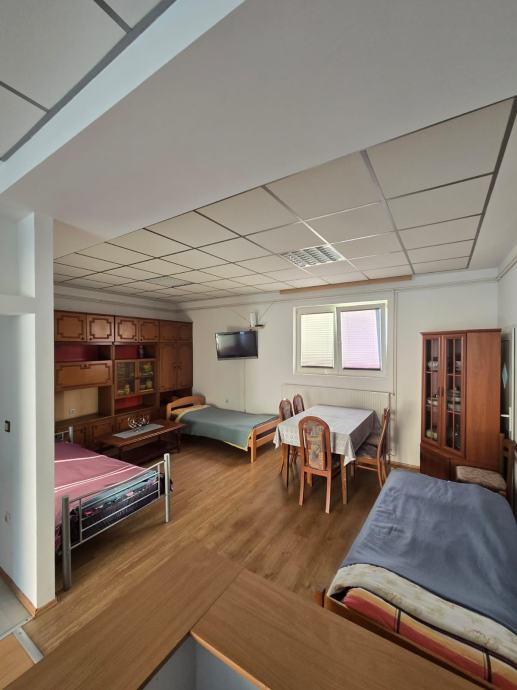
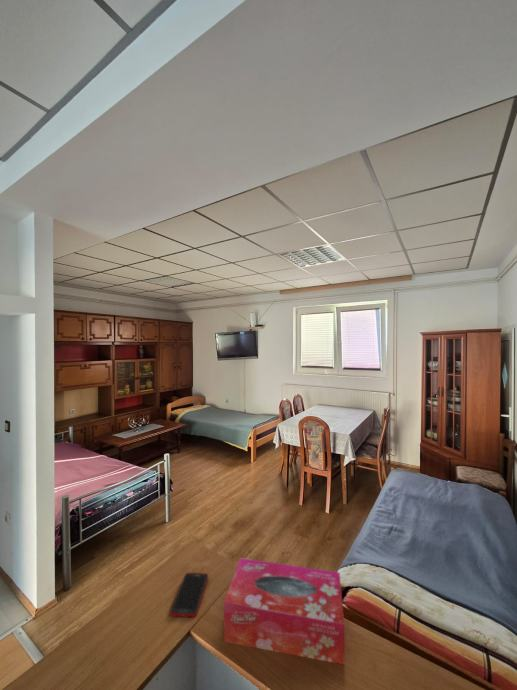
+ tissue box [223,557,346,666]
+ cell phone [169,572,209,619]
